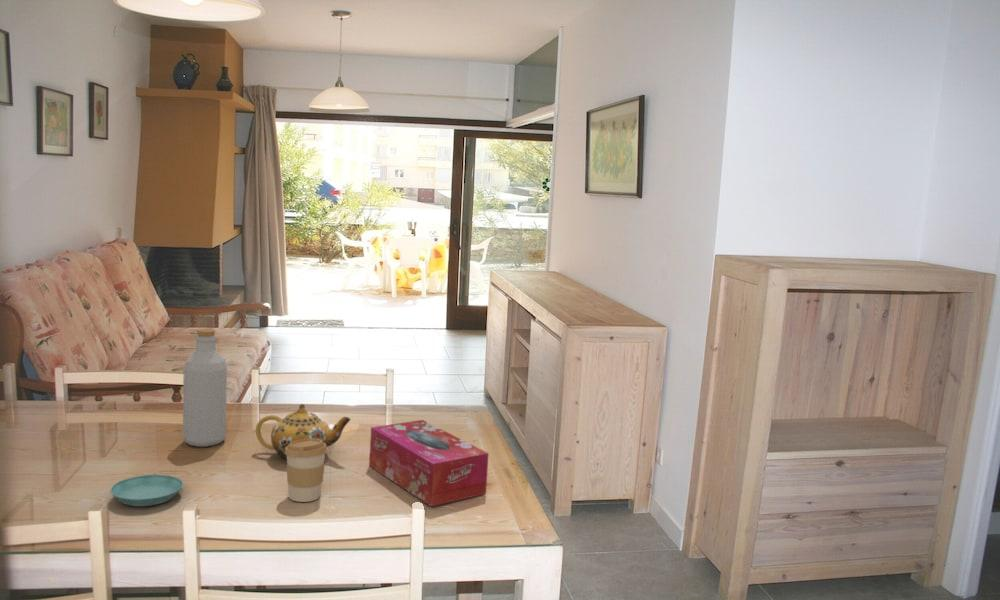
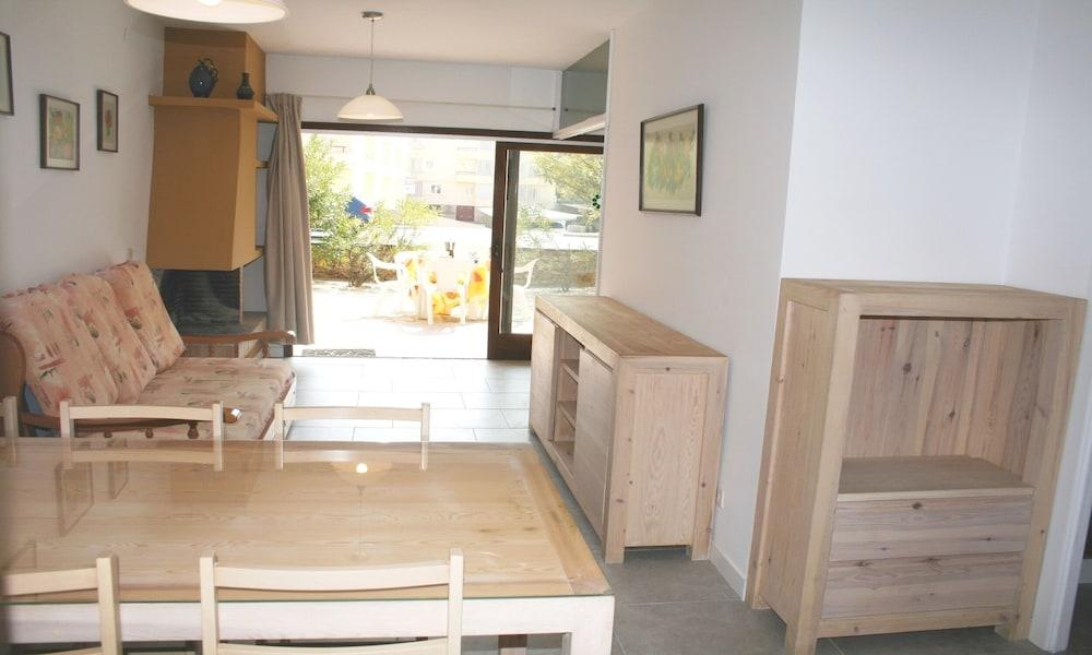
- teapot [255,403,352,460]
- saucer [109,474,184,507]
- tissue box [368,419,490,507]
- coffee cup [285,439,328,503]
- bottle [182,328,228,448]
